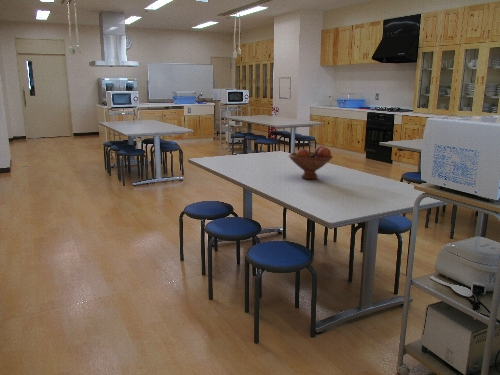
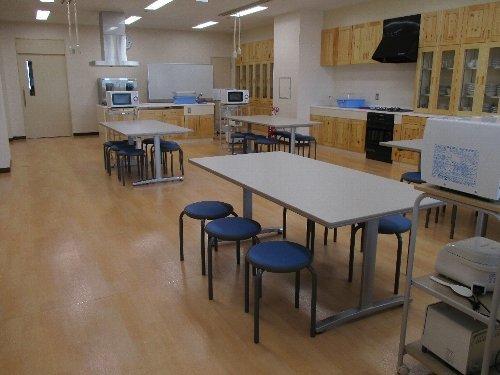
- fruit bowl [288,145,334,180]
